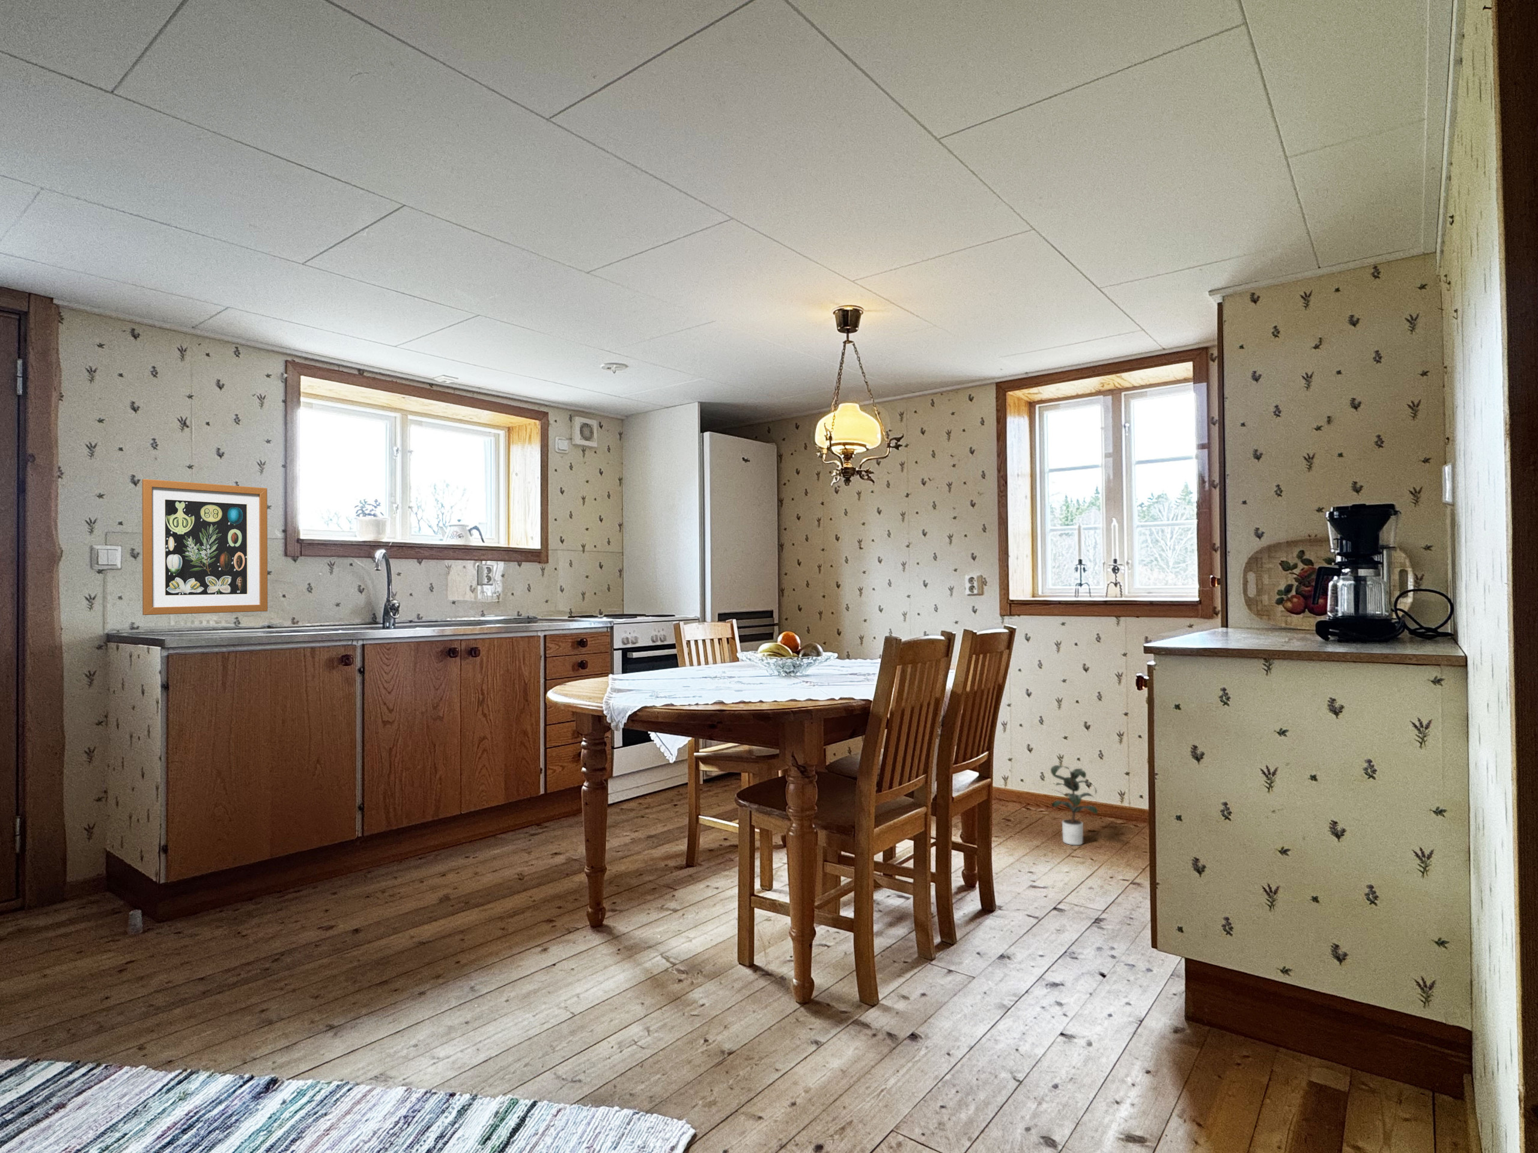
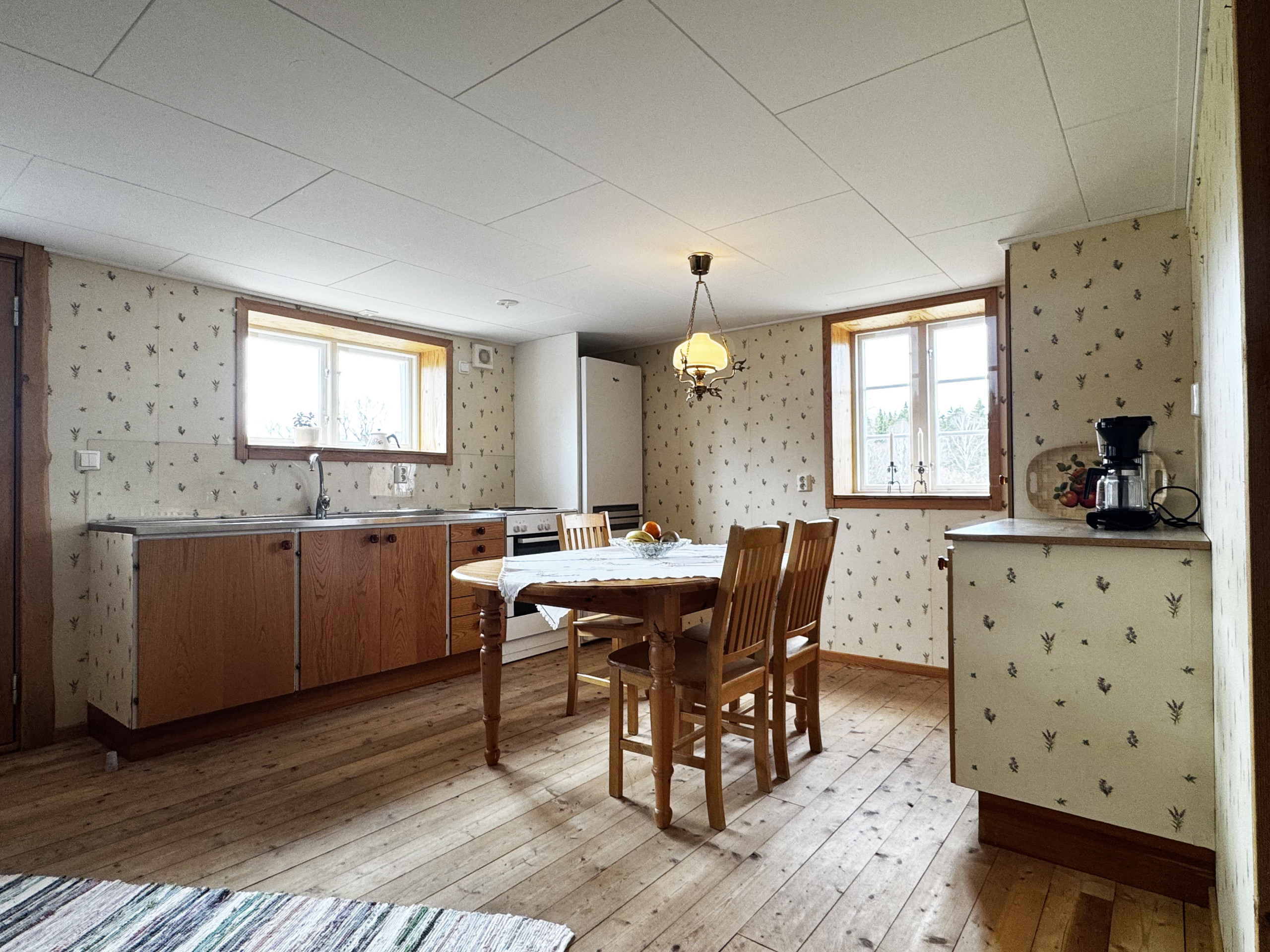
- wall art [142,478,268,615]
- potted plant [1050,764,1102,845]
